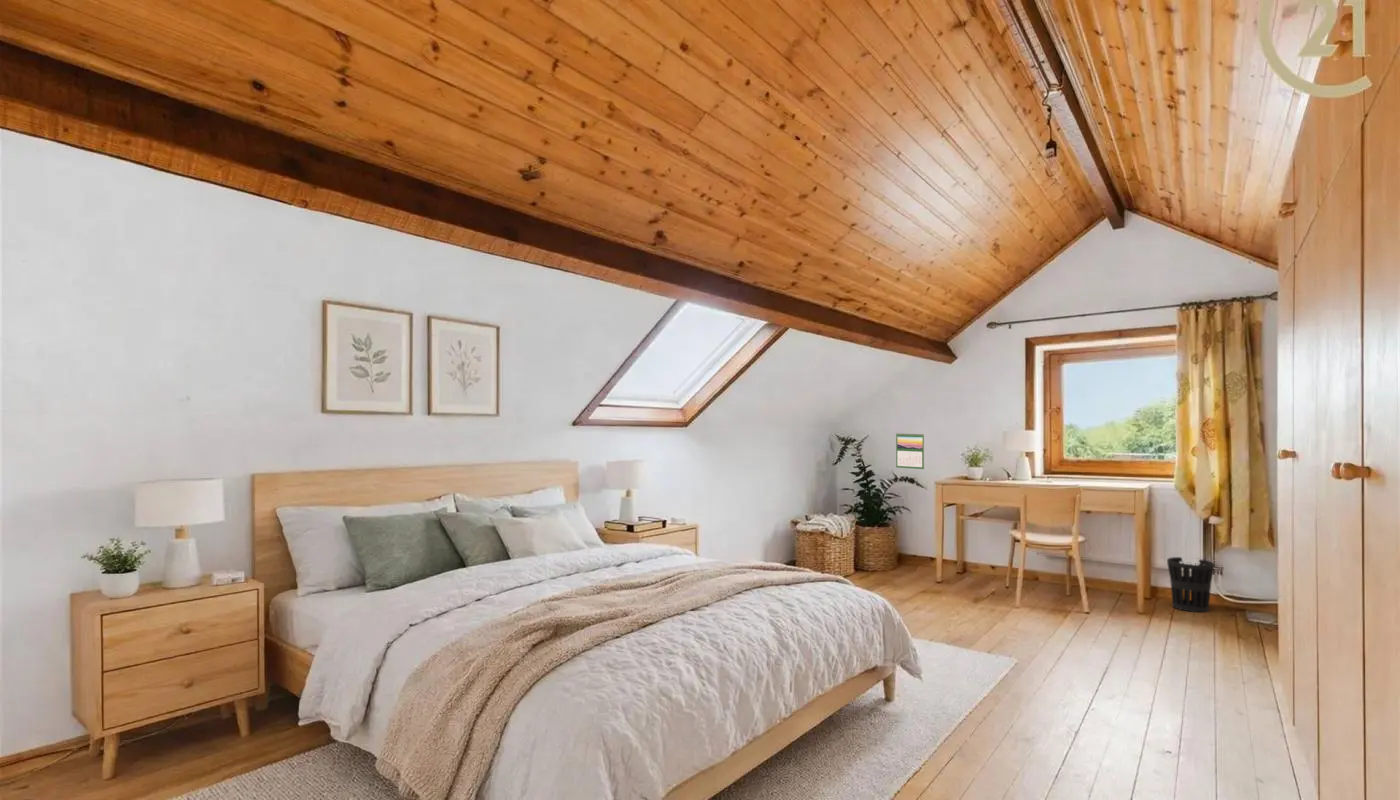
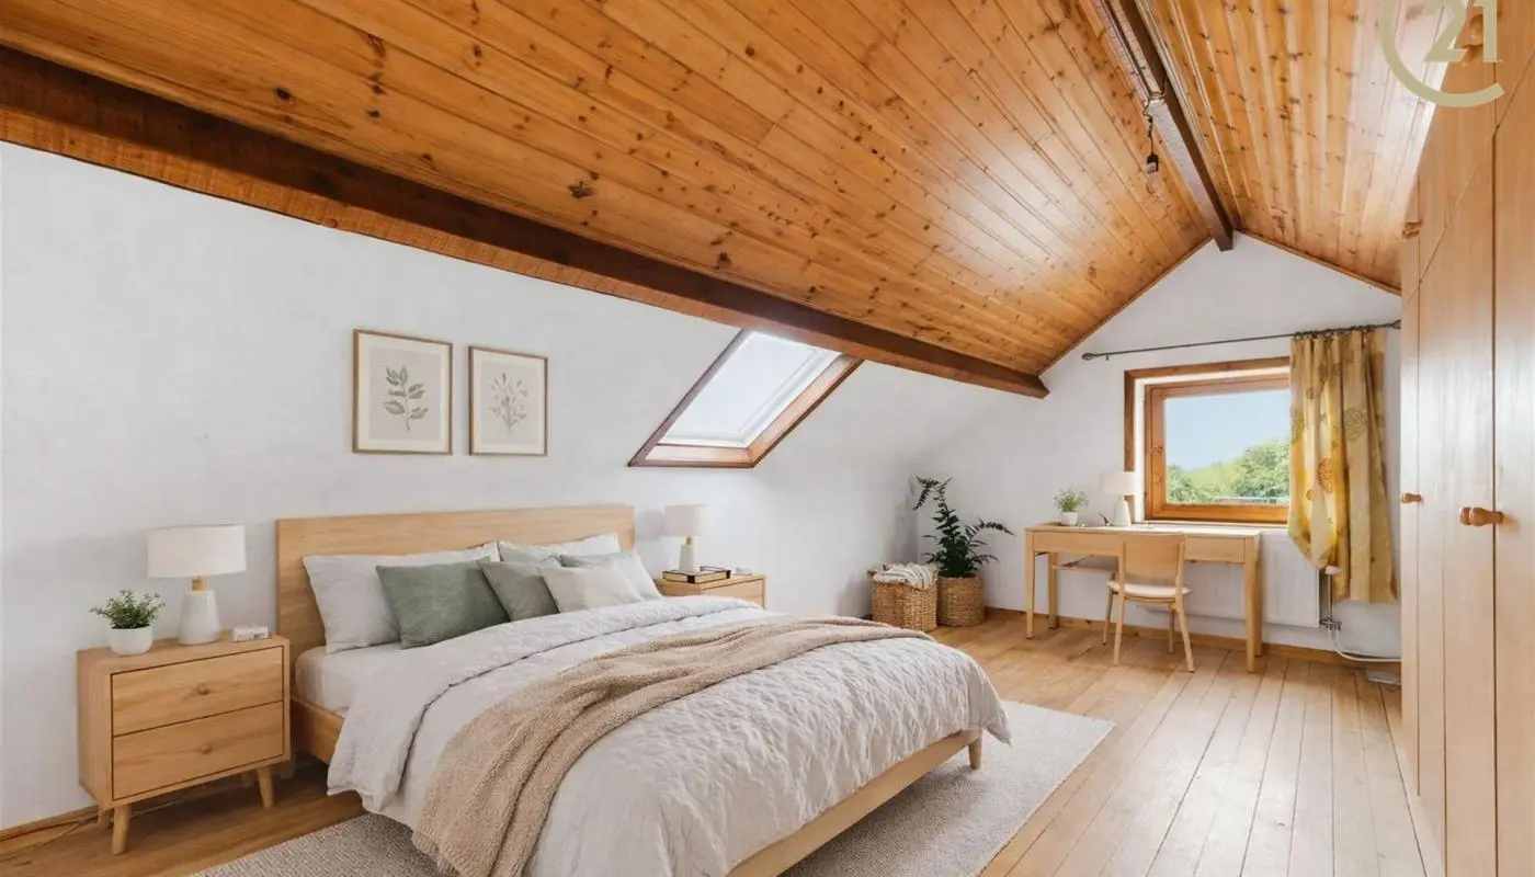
- wastebasket [1166,556,1215,613]
- calendar [895,431,925,470]
